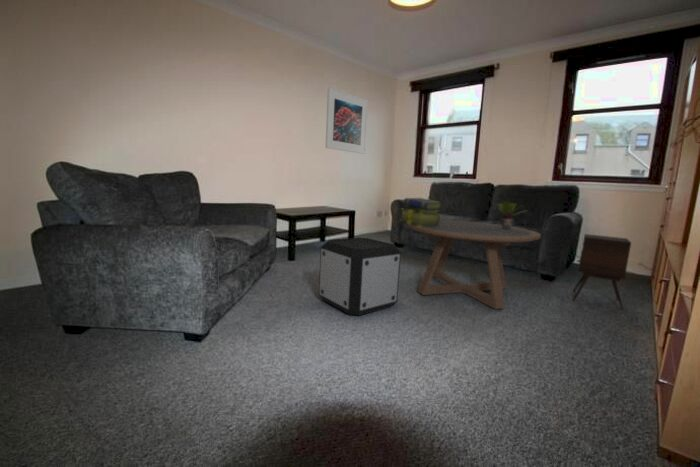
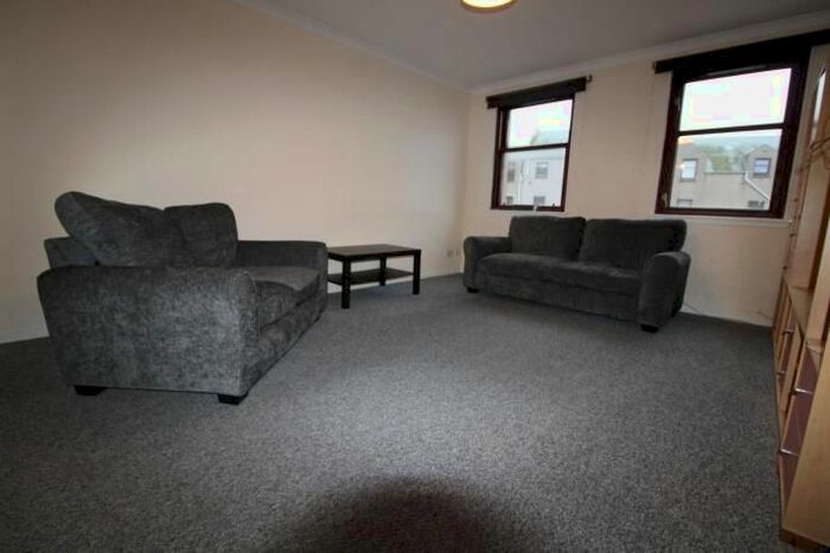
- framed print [325,87,369,155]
- potted plant [491,200,528,229]
- coffee table [407,219,542,310]
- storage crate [318,237,402,317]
- stack of books [399,197,443,226]
- side table [572,233,632,311]
